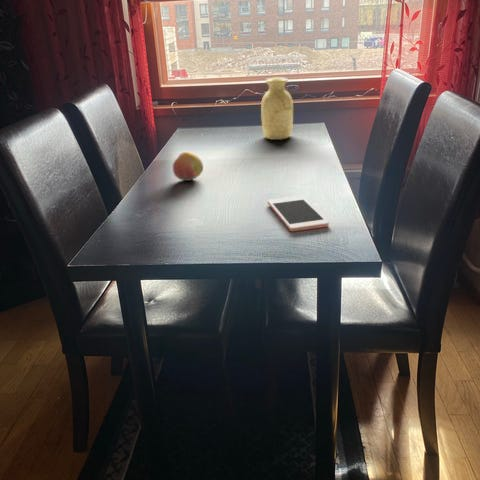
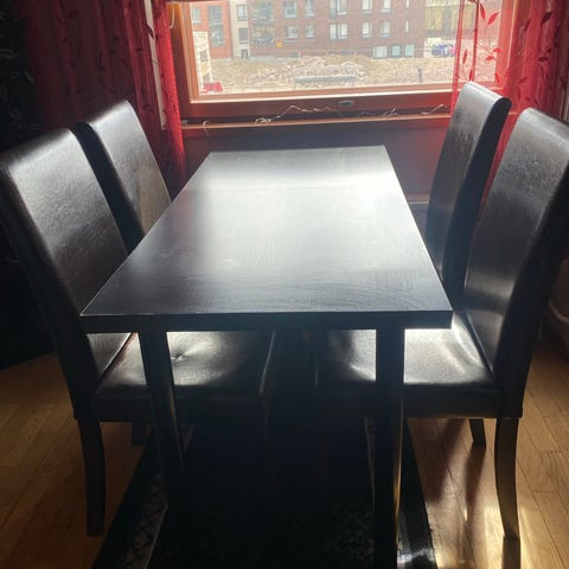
- fruit [172,151,204,182]
- vase [260,76,294,141]
- cell phone [267,195,330,232]
